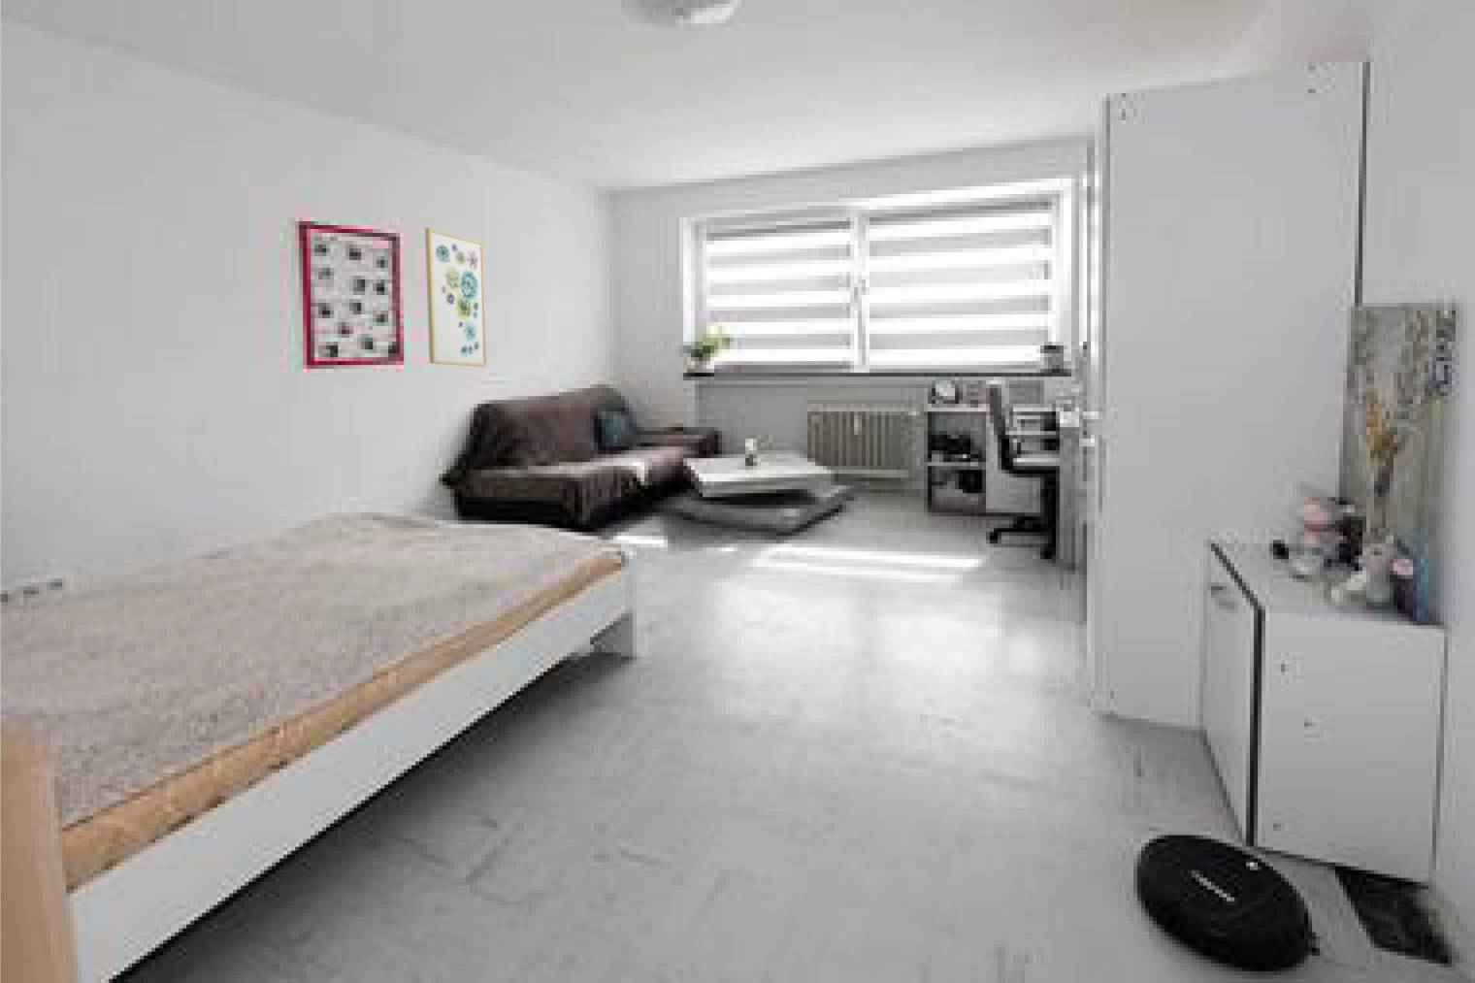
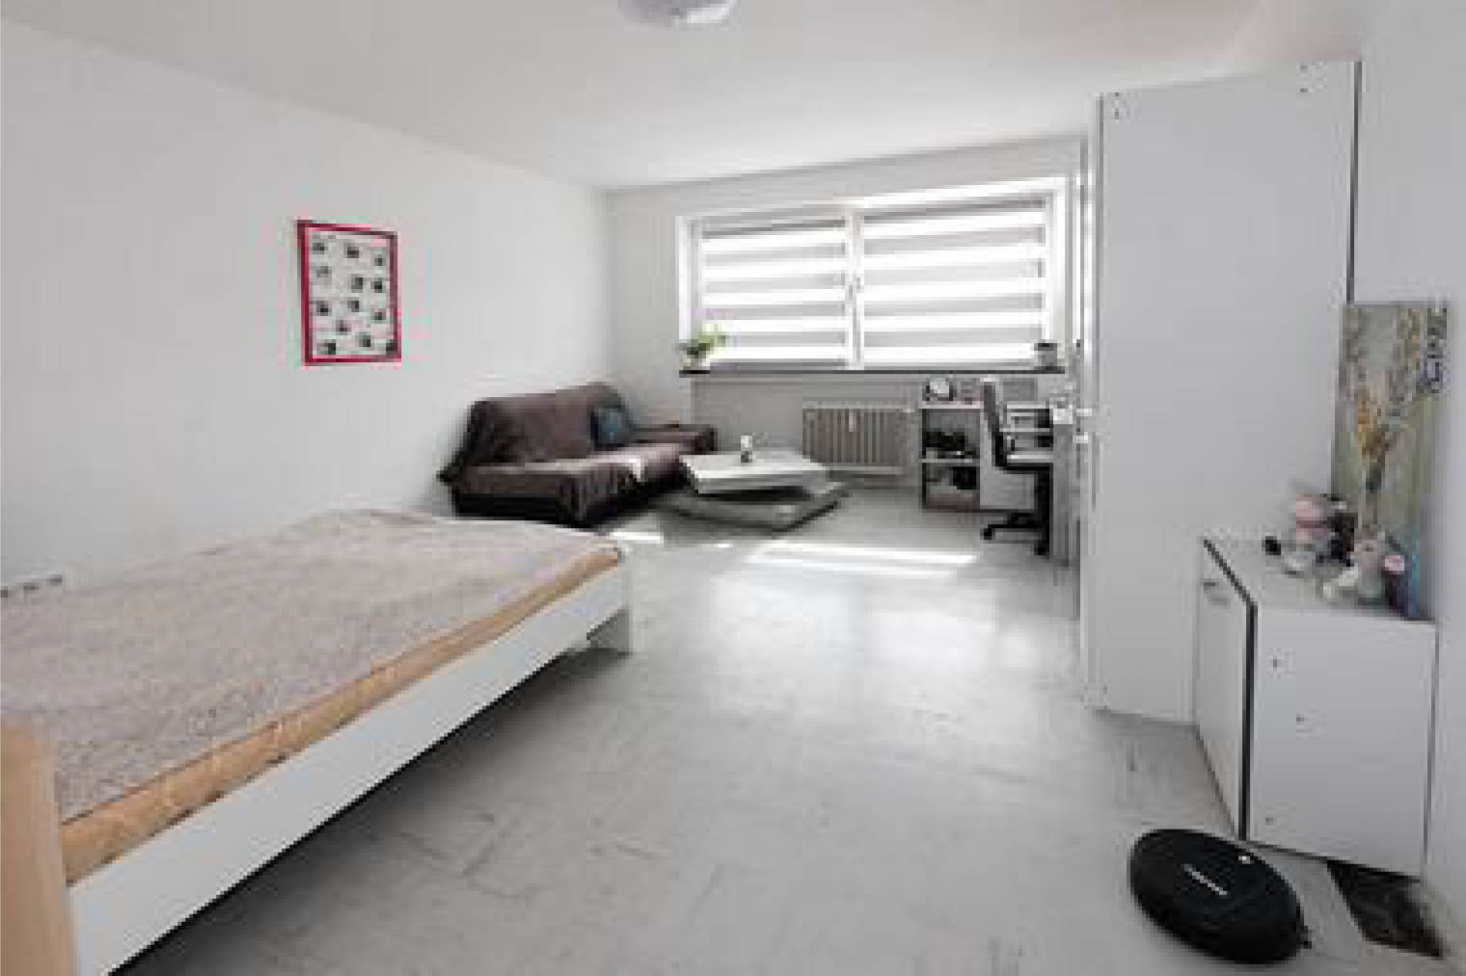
- wall art [424,227,488,368]
